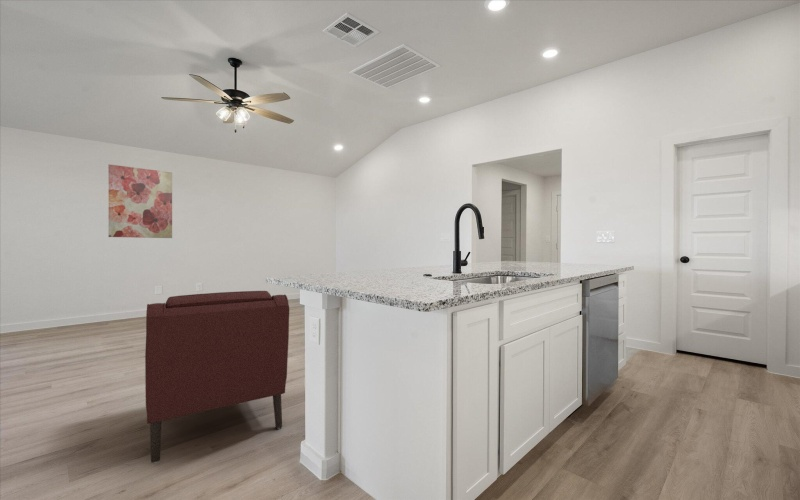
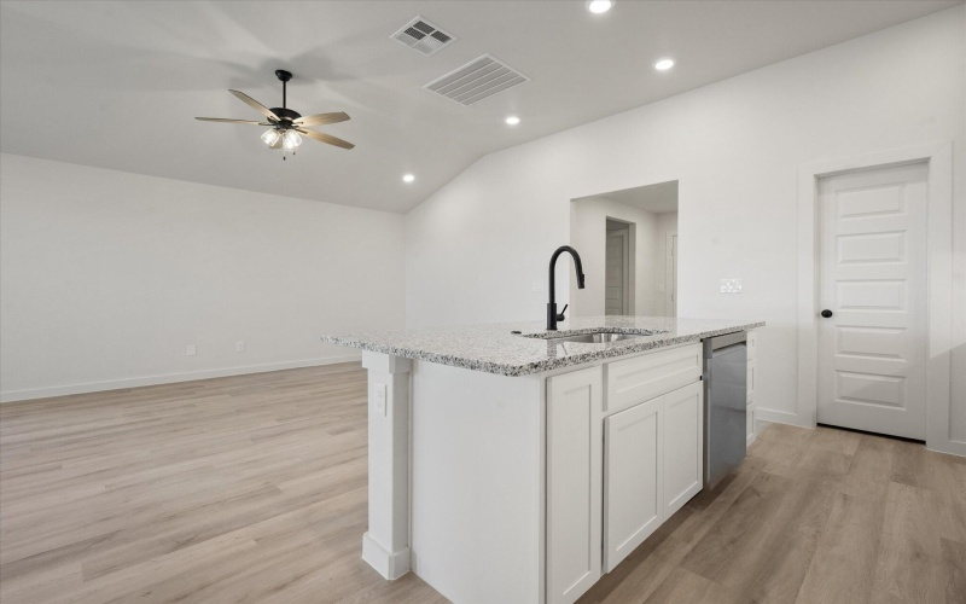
- wall art [107,163,173,239]
- chair [144,290,290,464]
